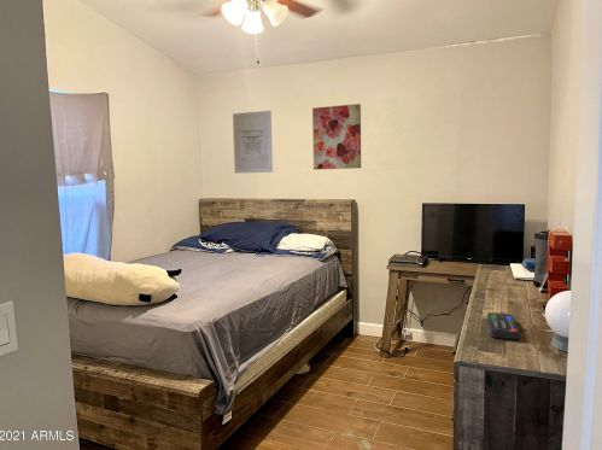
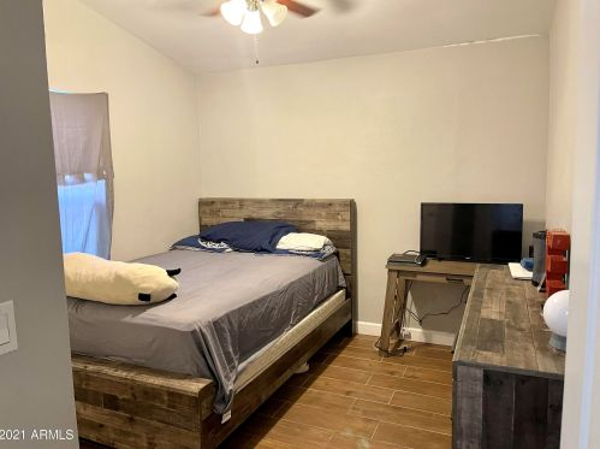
- remote control [486,311,521,340]
- wall art [232,110,274,175]
- wall art [311,103,362,170]
